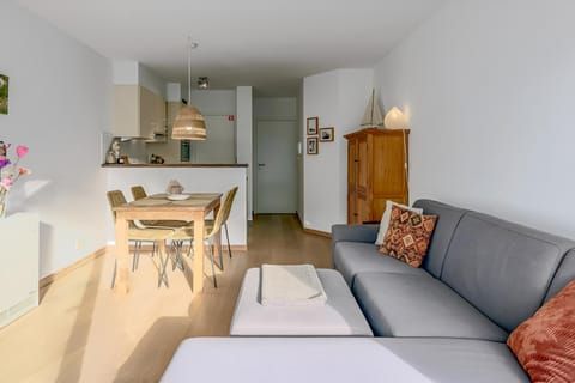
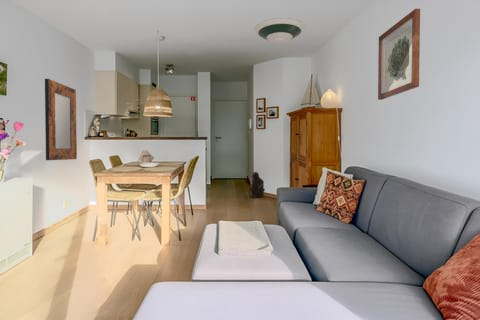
+ wall art [377,8,421,101]
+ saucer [254,17,306,44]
+ shoulder bag [247,171,266,199]
+ home mirror [44,78,78,161]
